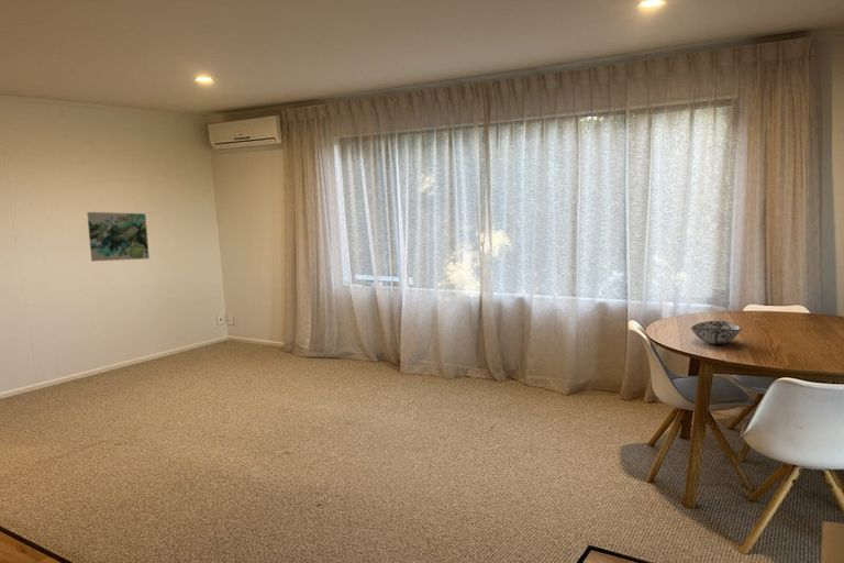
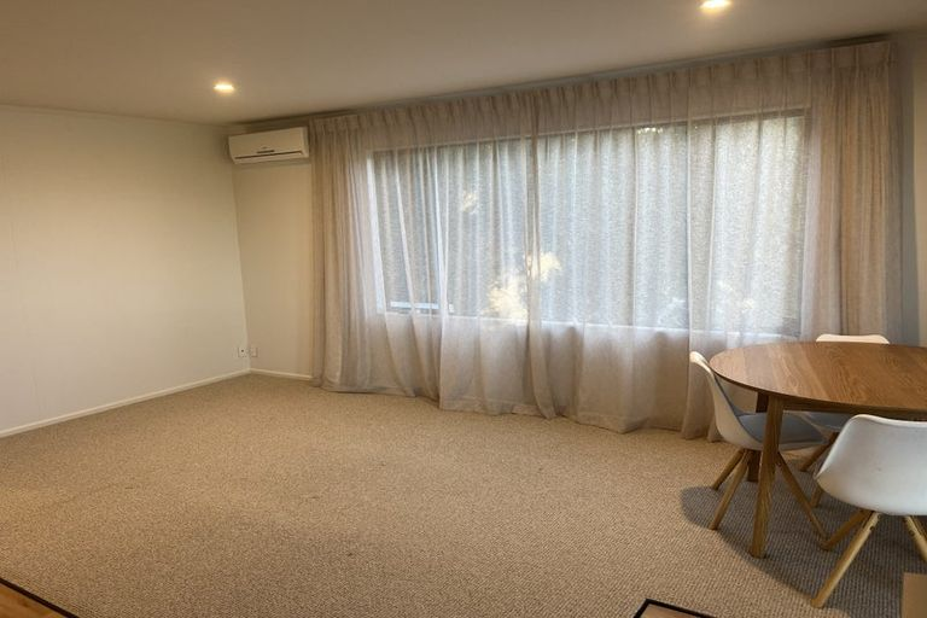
- wall art [86,211,151,263]
- decorative bowl [690,320,743,345]
